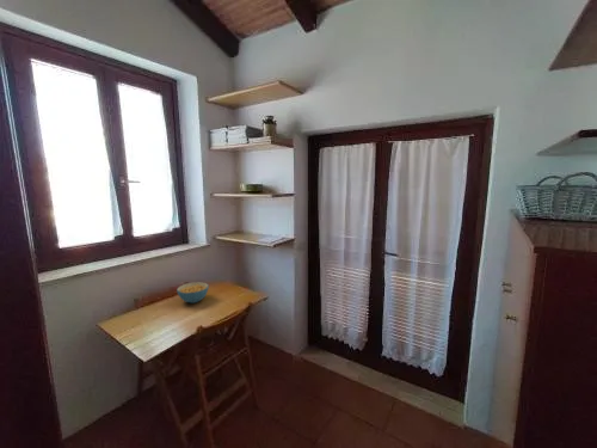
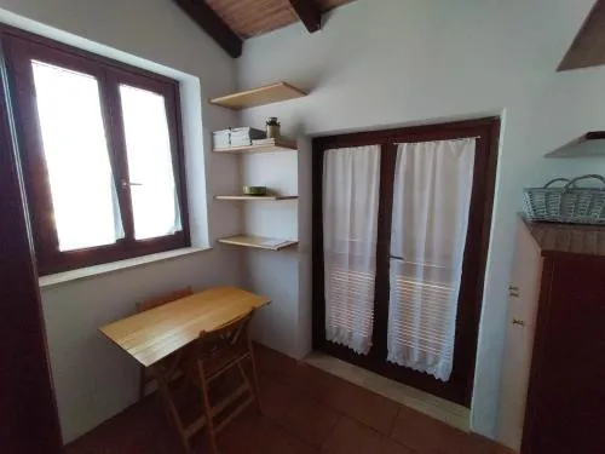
- cereal bowl [176,281,210,305]
